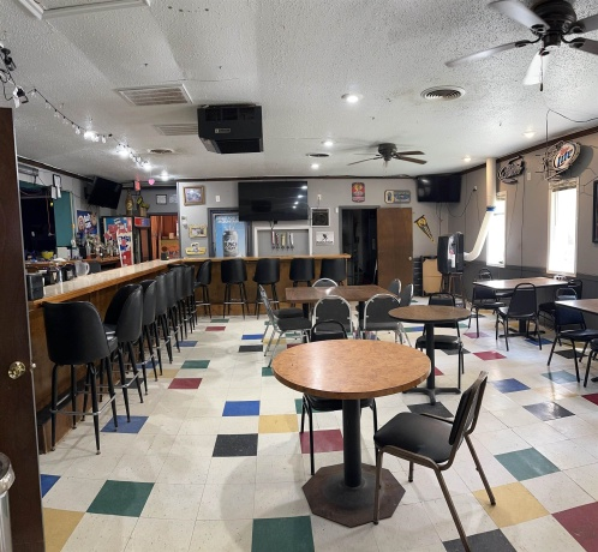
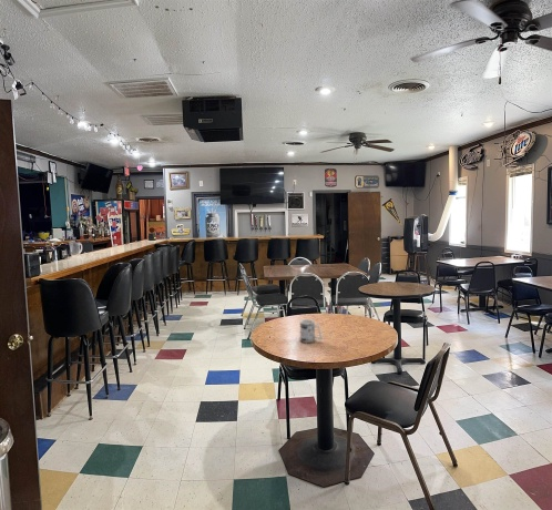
+ mug [298,318,324,344]
